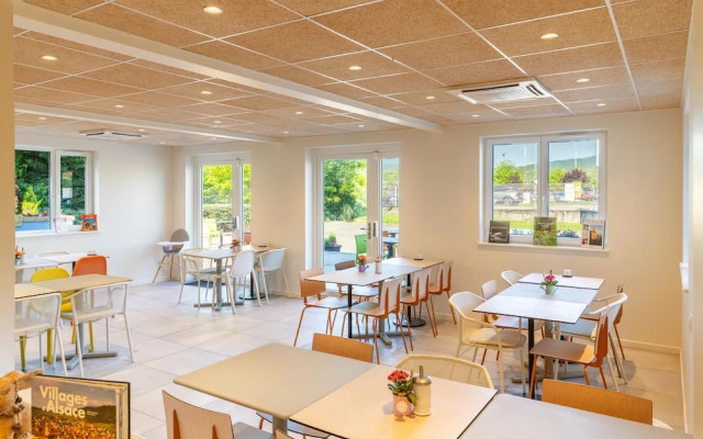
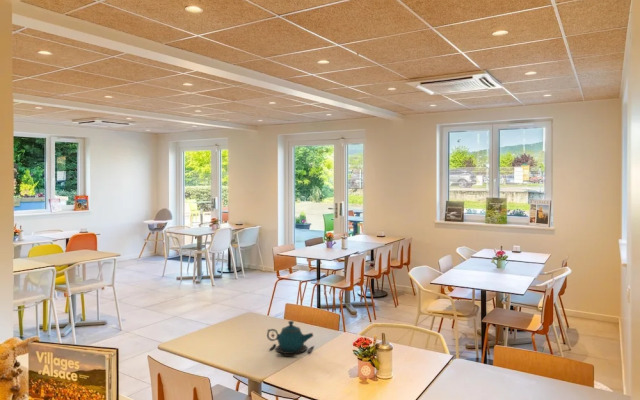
+ teapot [266,320,315,357]
